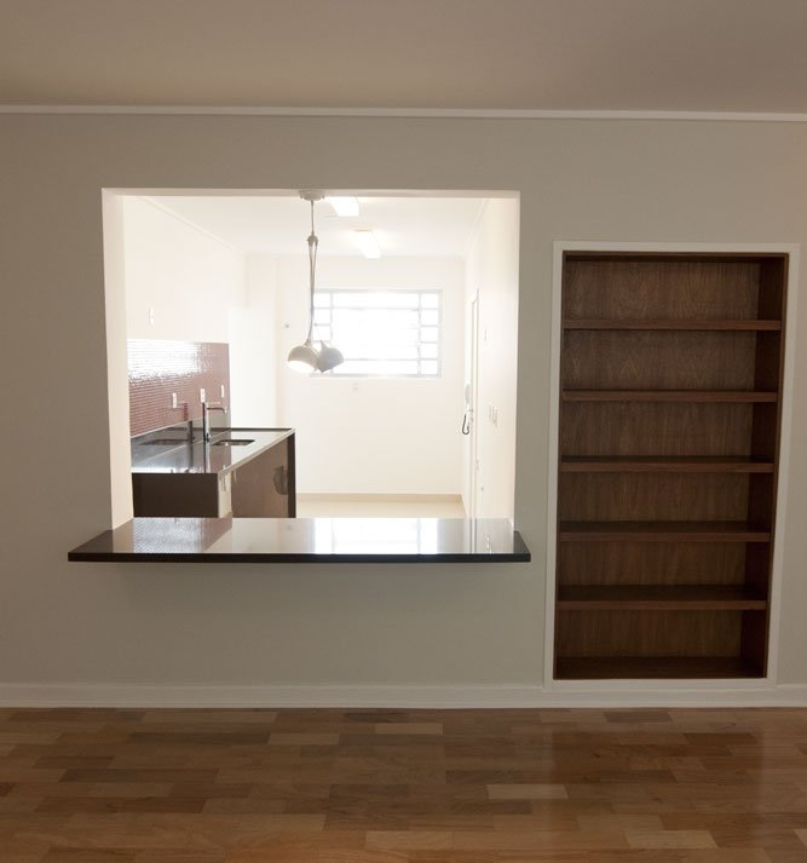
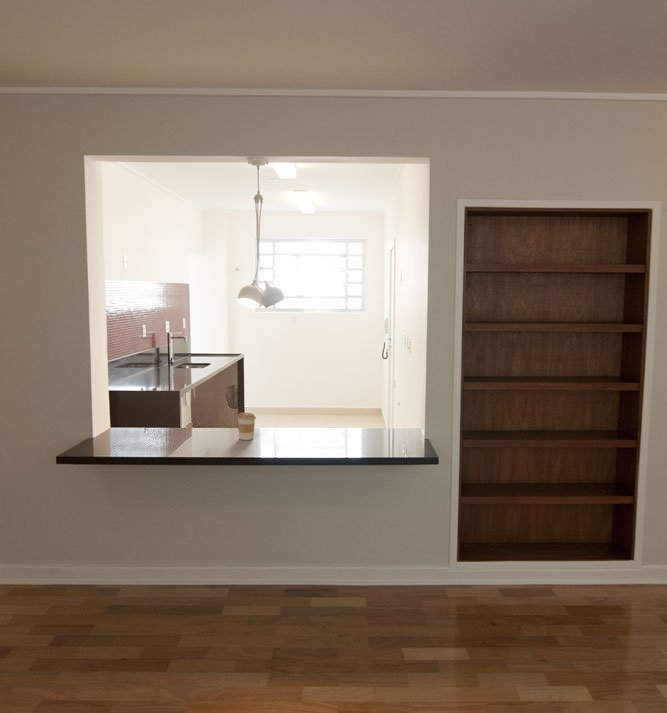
+ coffee cup [236,412,257,441]
